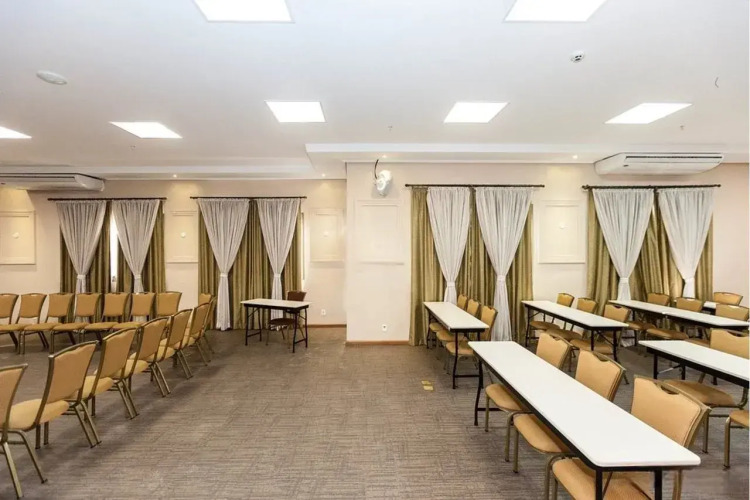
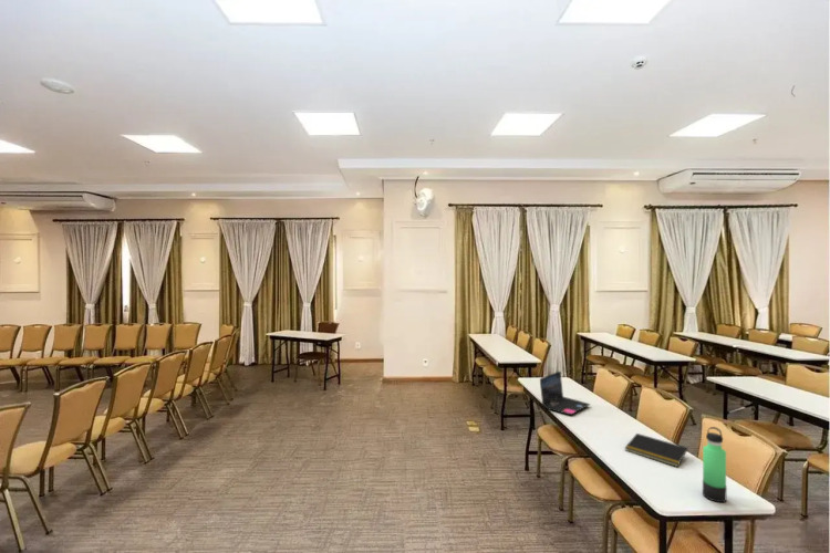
+ thermos bottle [702,426,728,503]
+ notepad [624,432,688,468]
+ laptop [539,371,591,416]
